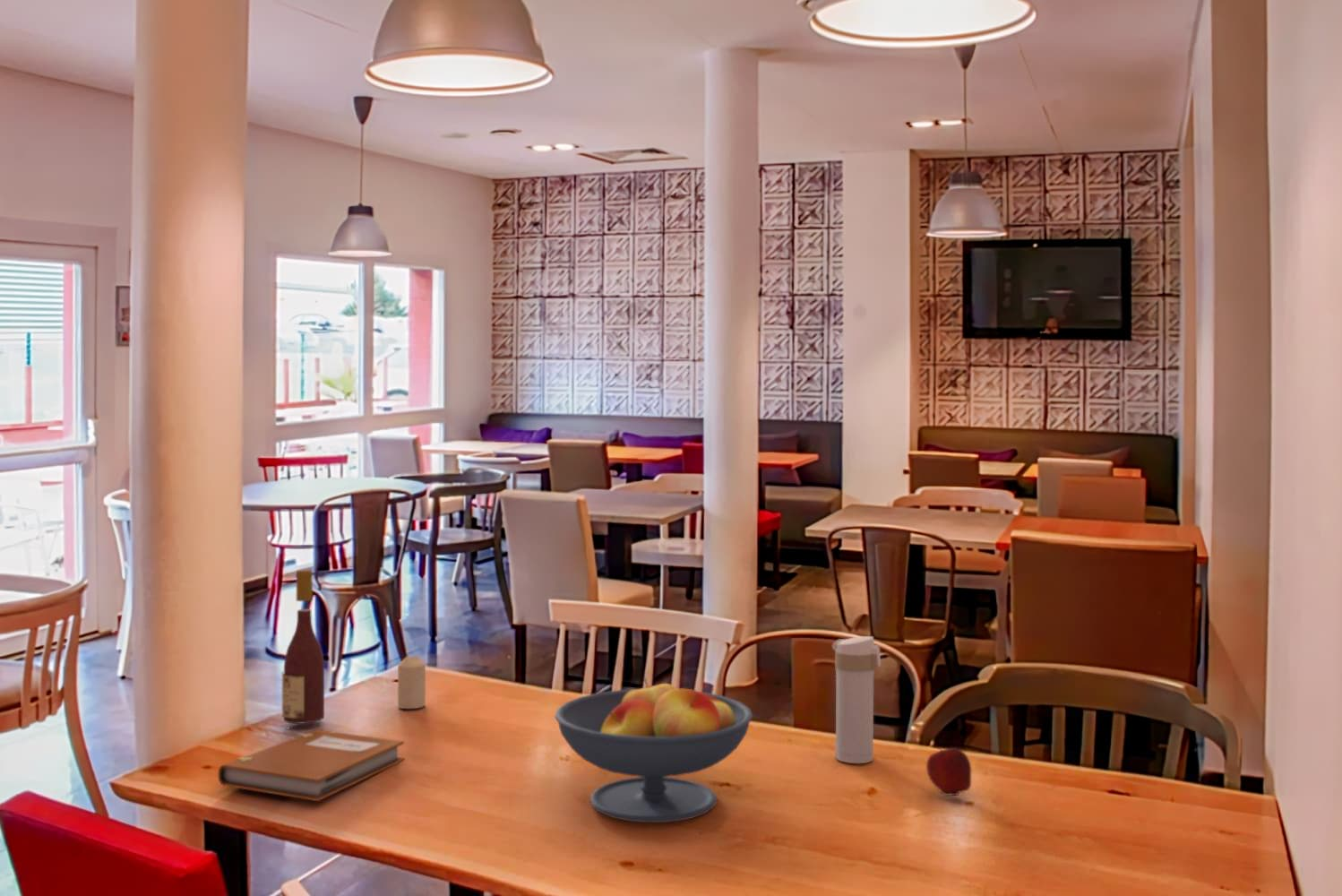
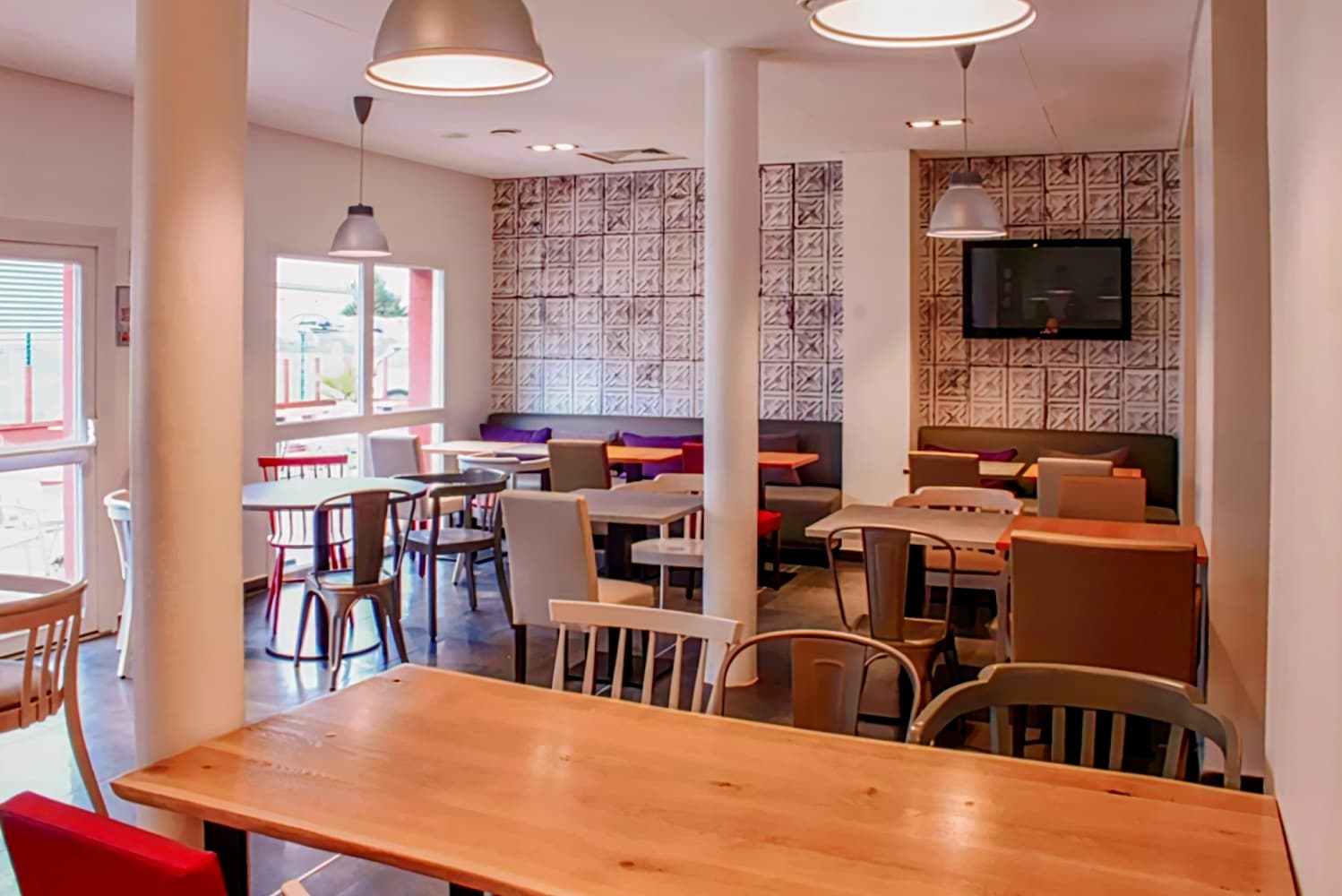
- apple [925,744,972,797]
- notebook [218,729,405,802]
- fruit bowl [555,676,754,823]
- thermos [831,635,882,764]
- wine bottle [281,568,325,725]
- candle [397,656,426,710]
